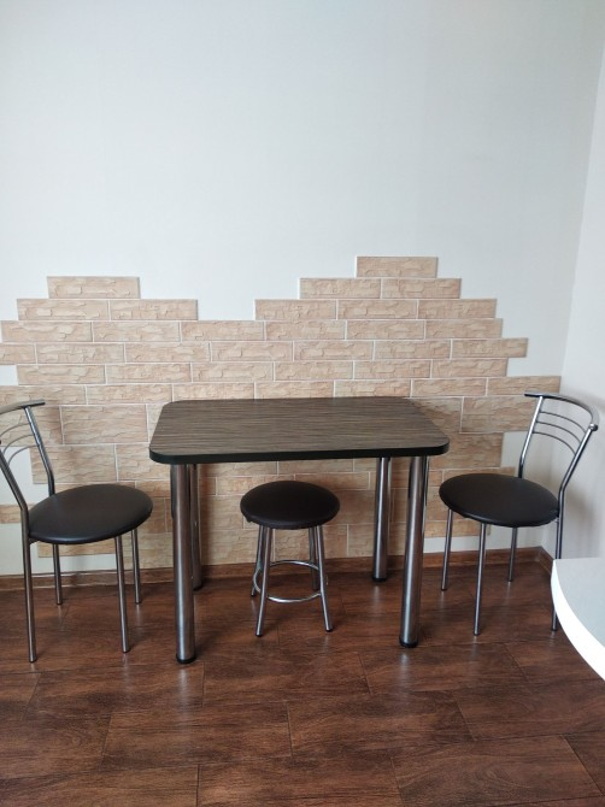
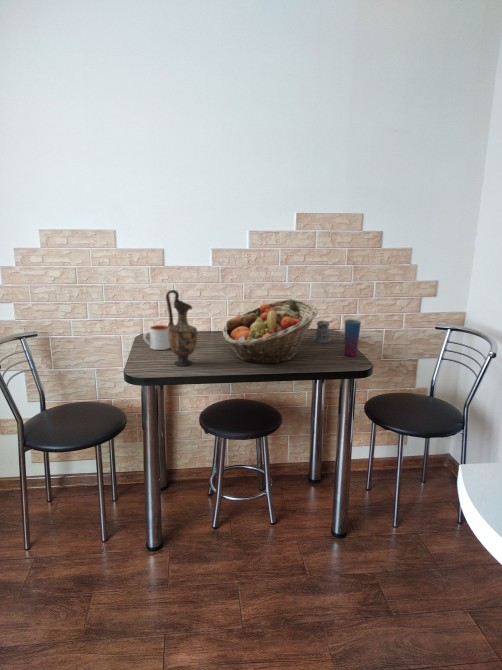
+ vase [165,289,198,367]
+ mug [142,324,171,351]
+ pepper shaker [312,319,333,344]
+ fruit basket [221,298,319,365]
+ cup [344,318,362,357]
